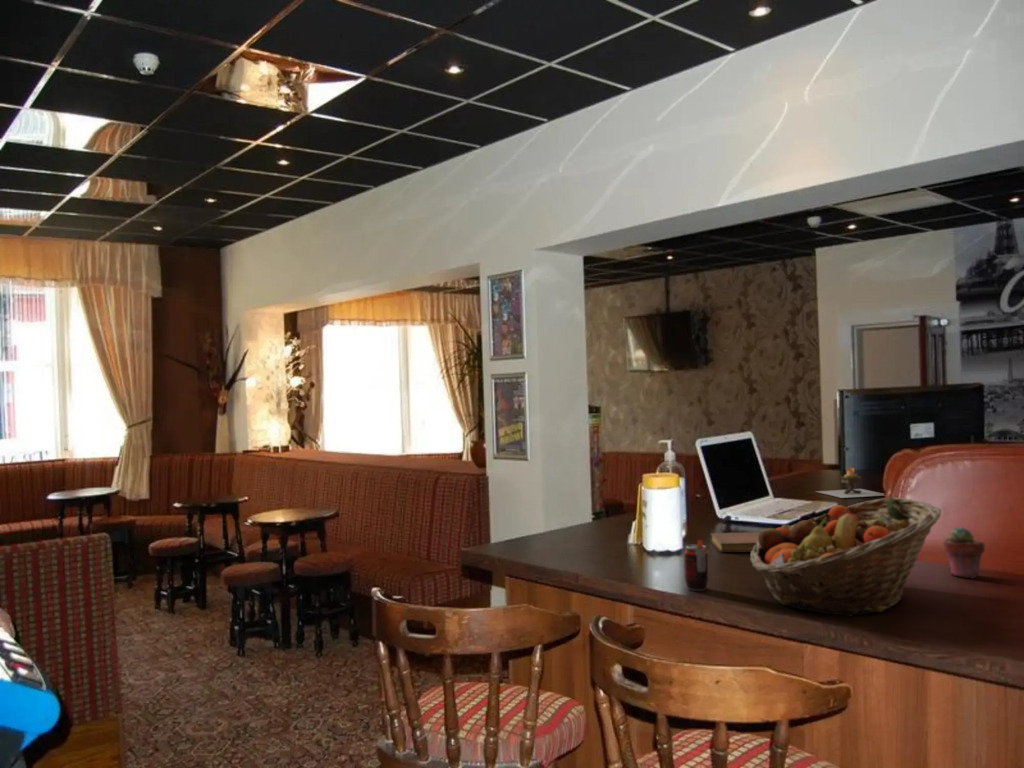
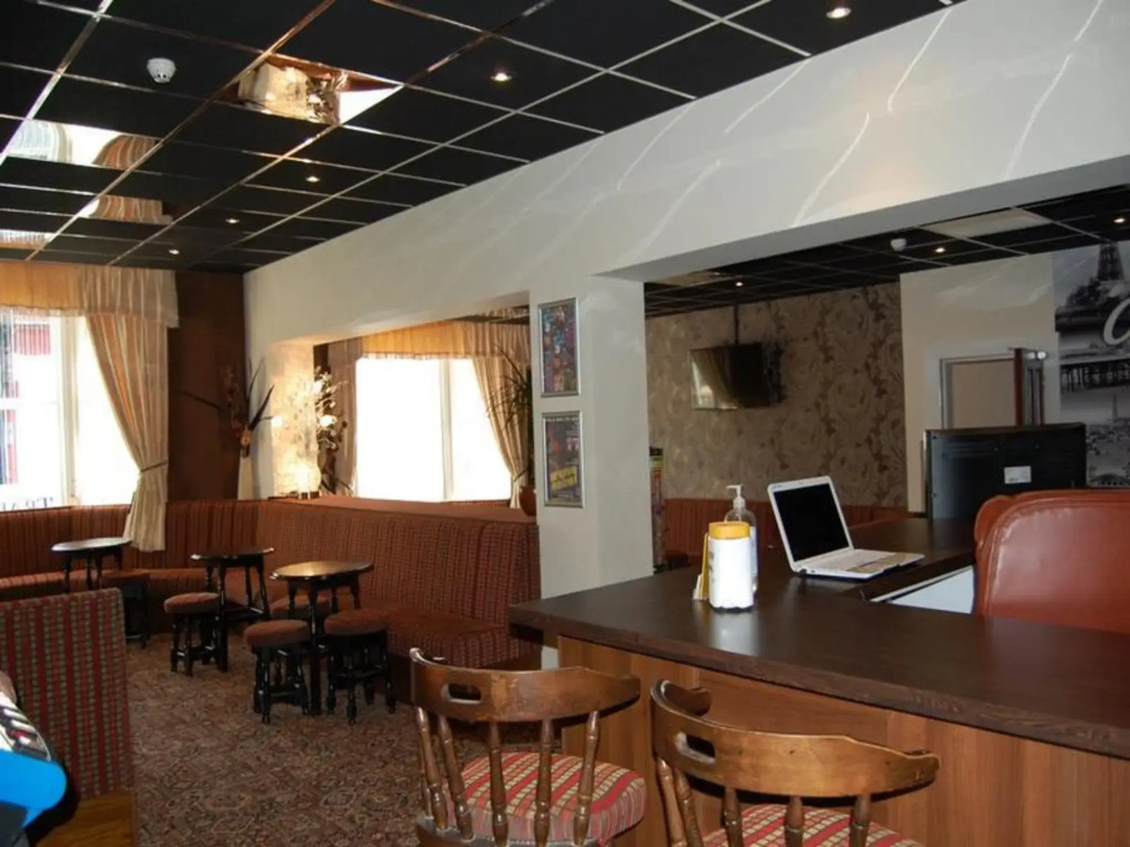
- fruit basket [749,496,942,618]
- potted succulent [942,526,986,579]
- notebook [709,531,760,553]
- beverage can [683,539,710,592]
- candle [814,467,885,499]
